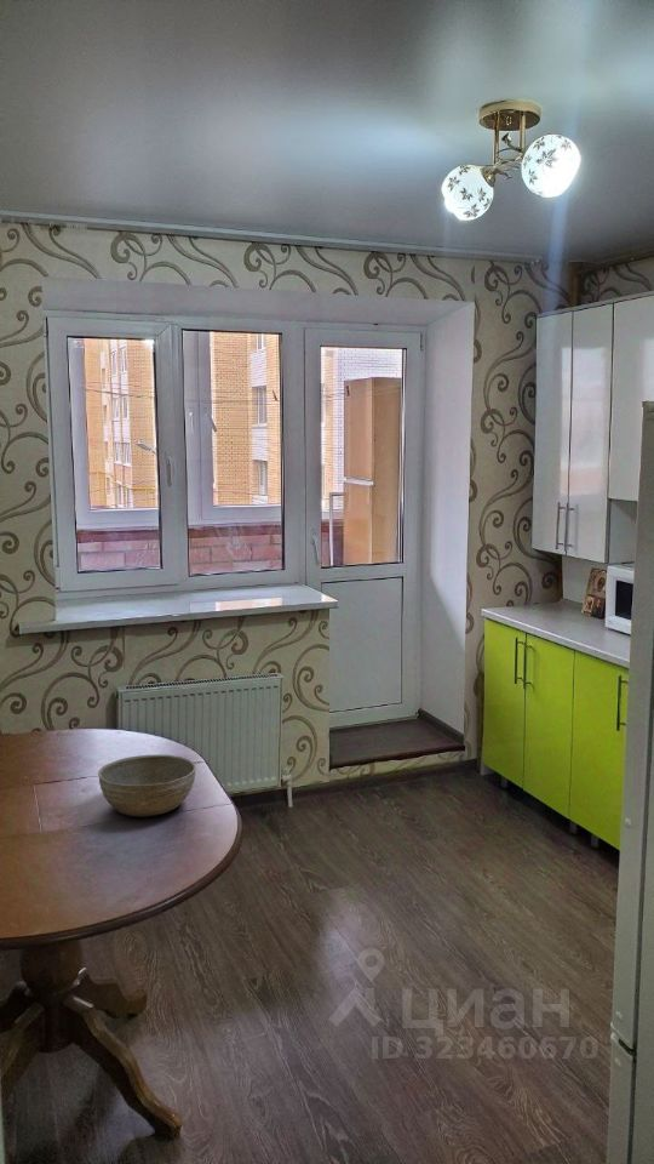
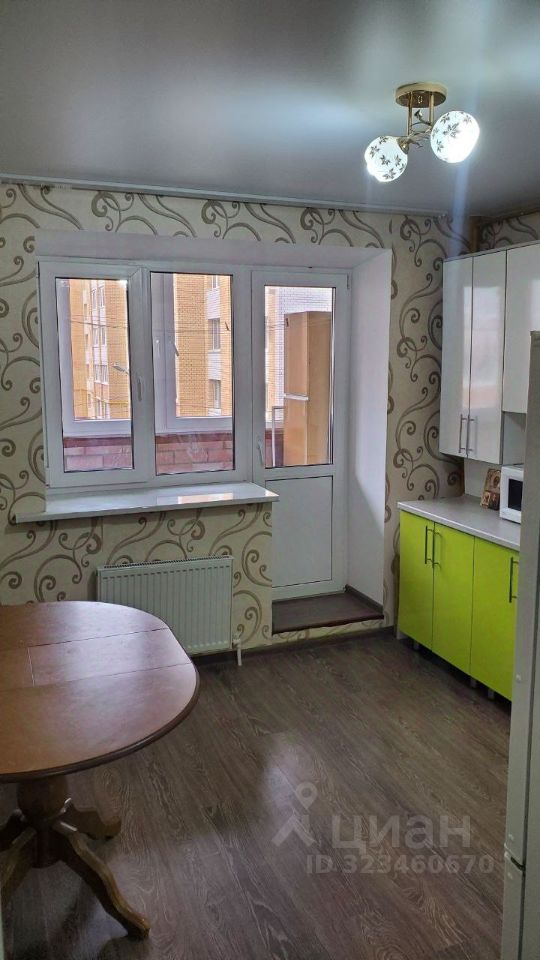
- bowl [97,753,197,818]
